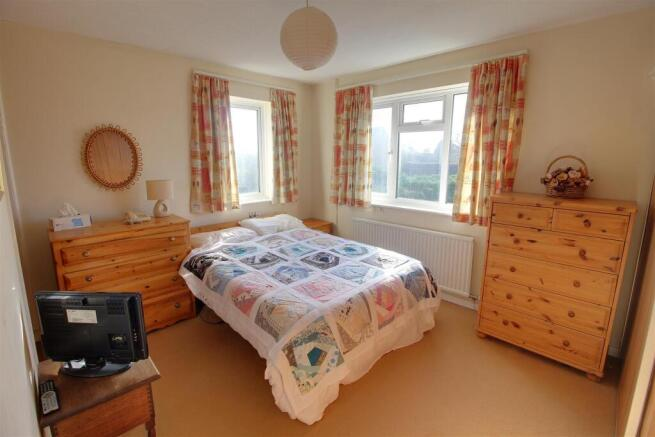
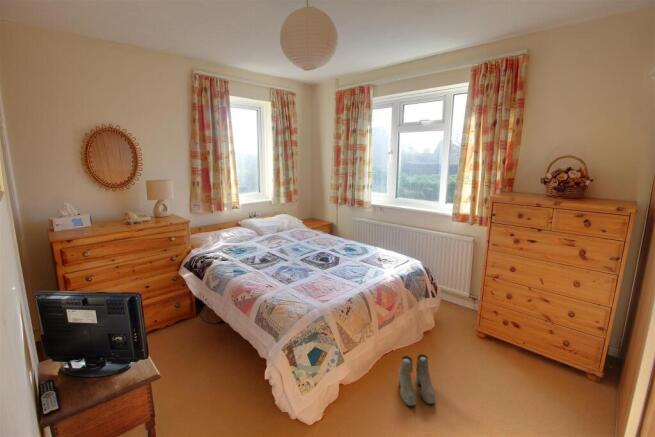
+ boots [397,353,436,407]
